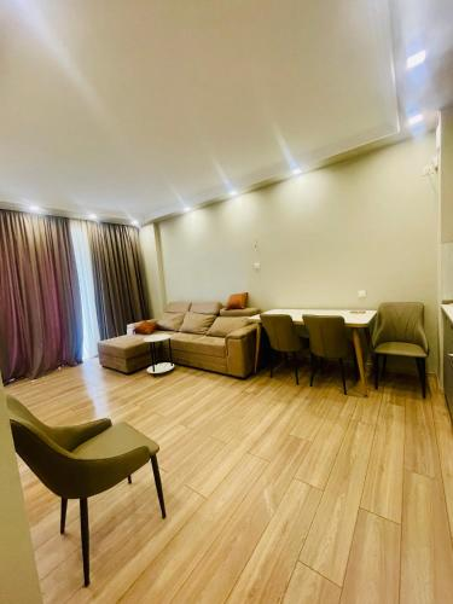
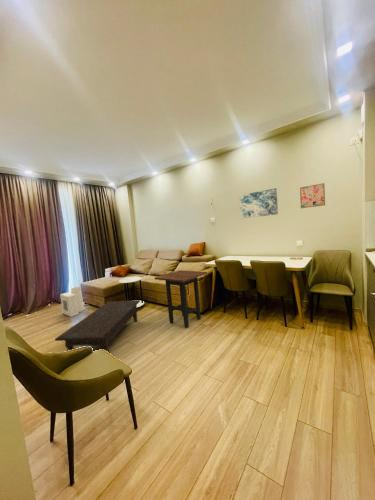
+ air purifier [59,286,90,318]
+ coffee table [54,299,141,353]
+ side table [154,269,208,329]
+ wall art [299,182,326,209]
+ wall art [239,187,279,219]
